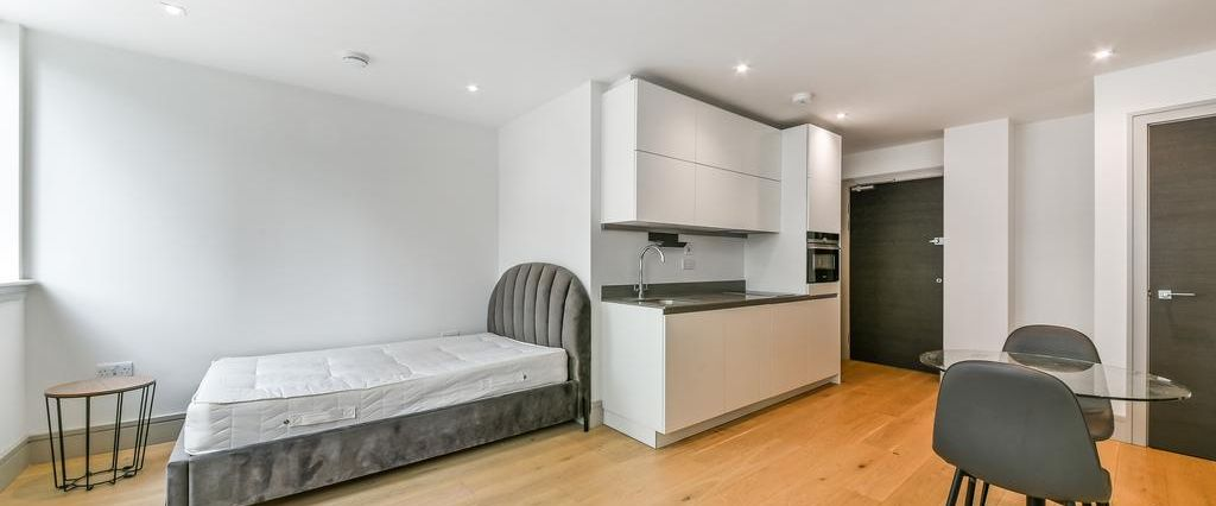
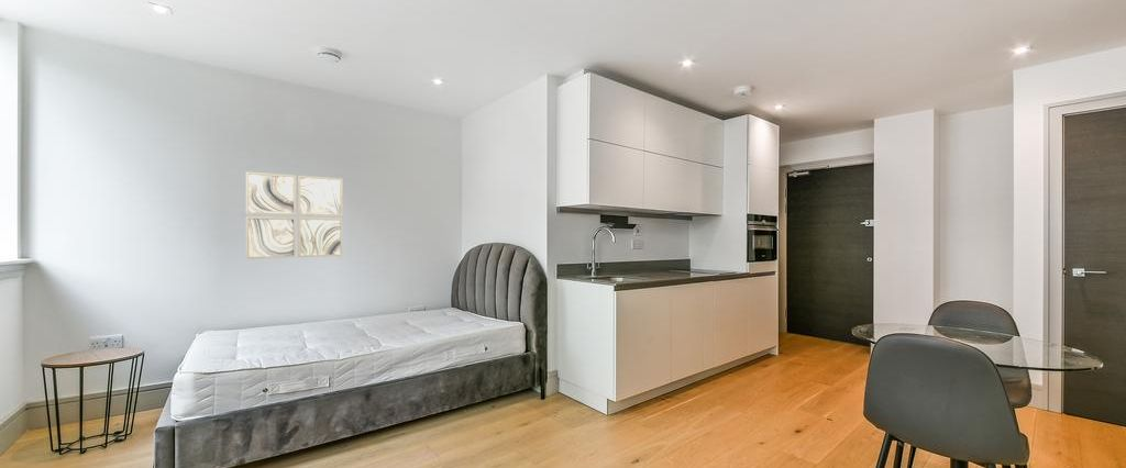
+ wall art [245,171,343,260]
